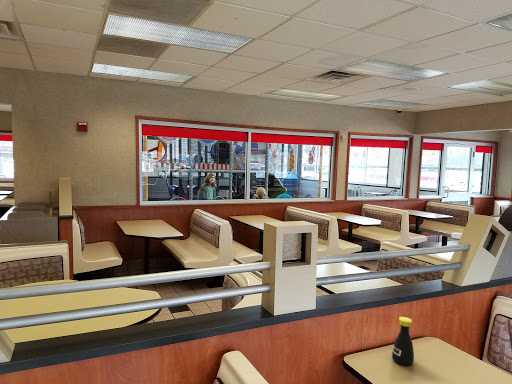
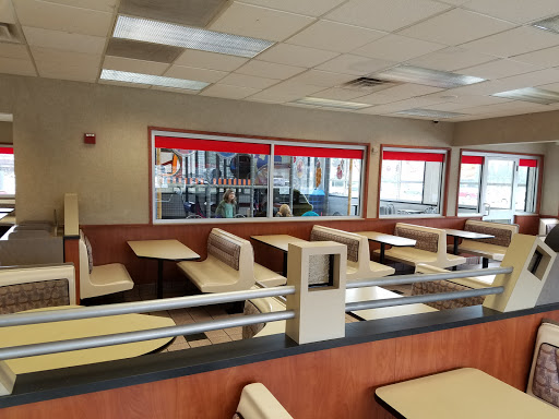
- bottle [391,315,415,366]
